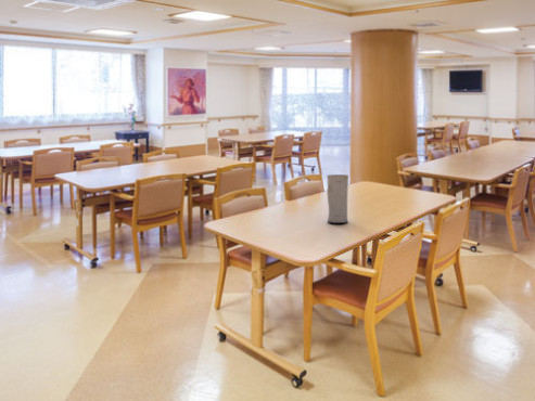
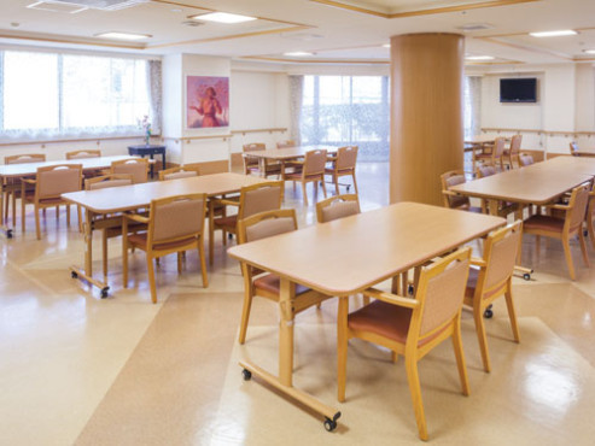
- vase [326,173,349,224]
